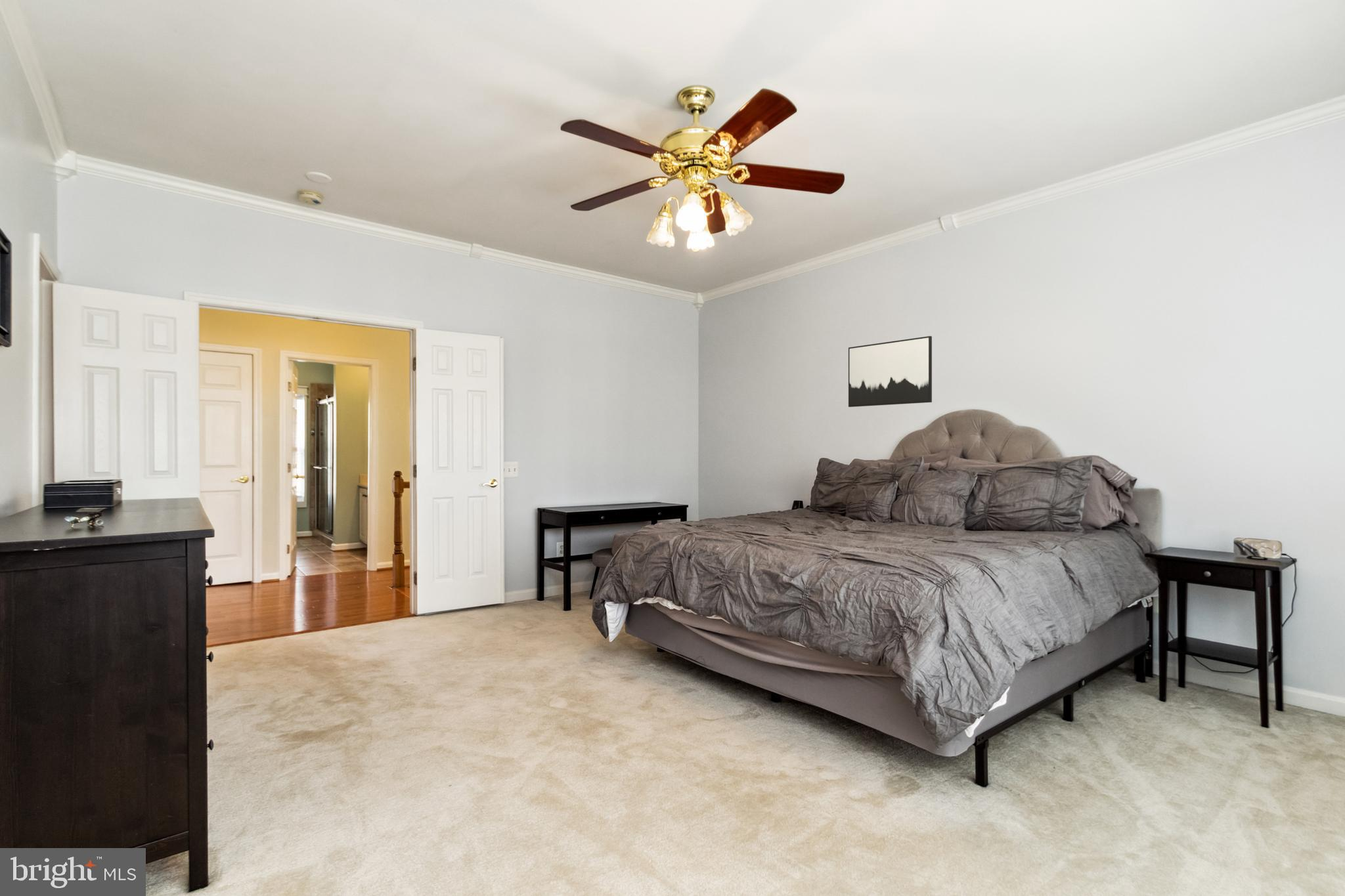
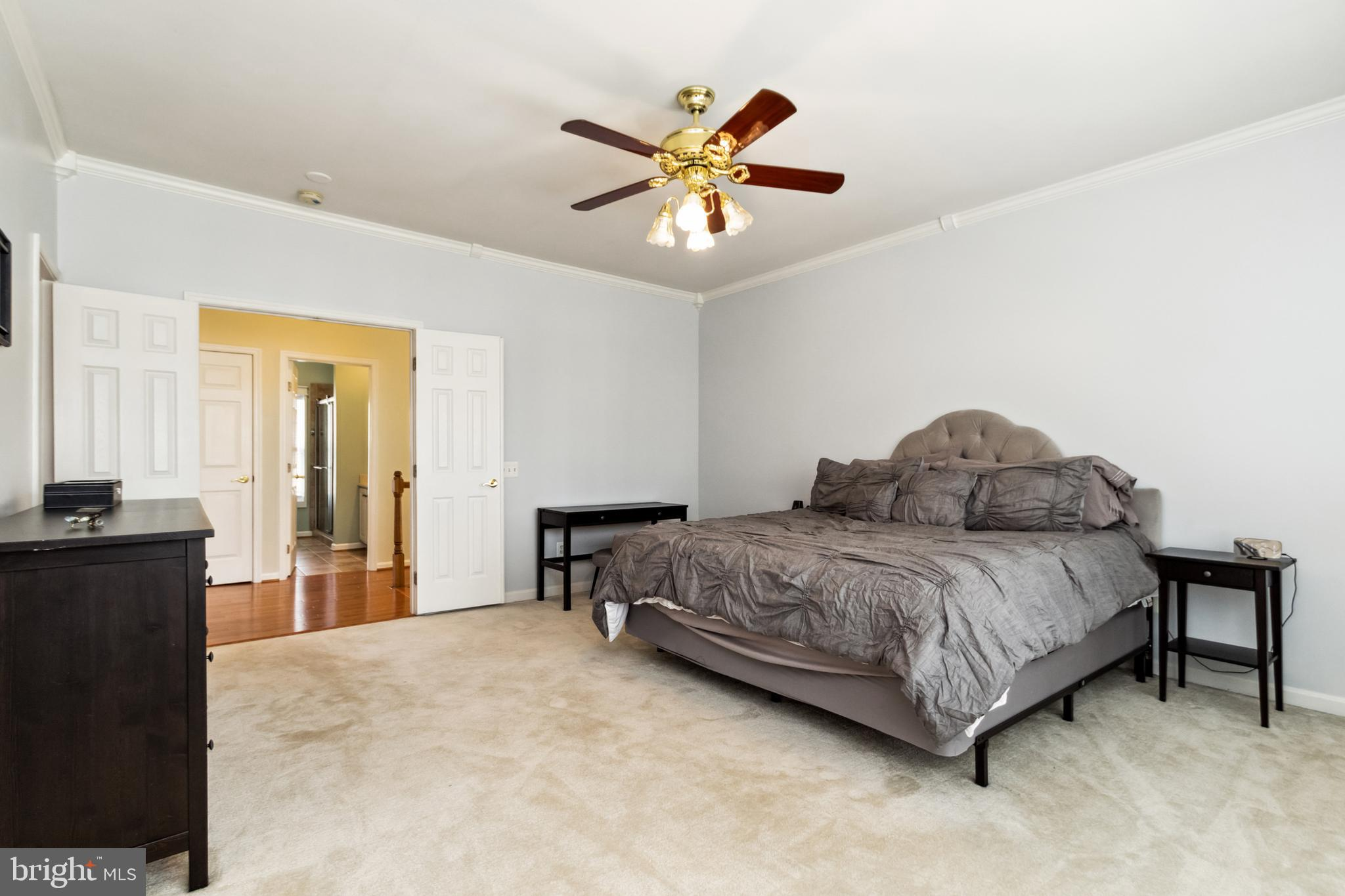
- wall art [848,335,933,408]
